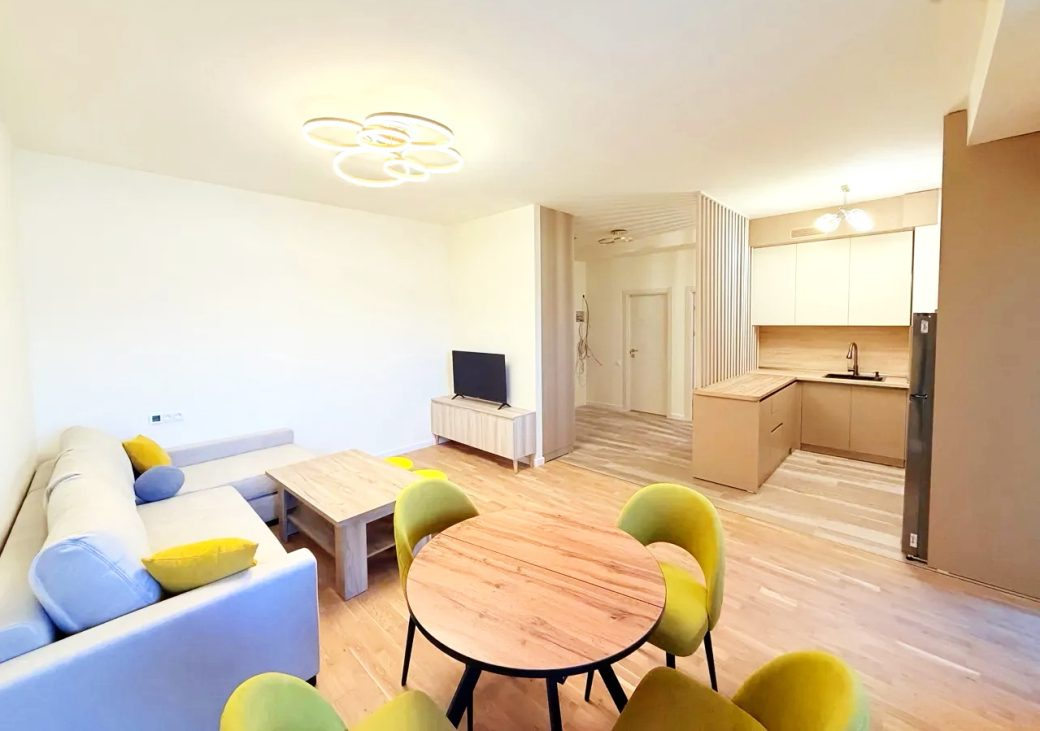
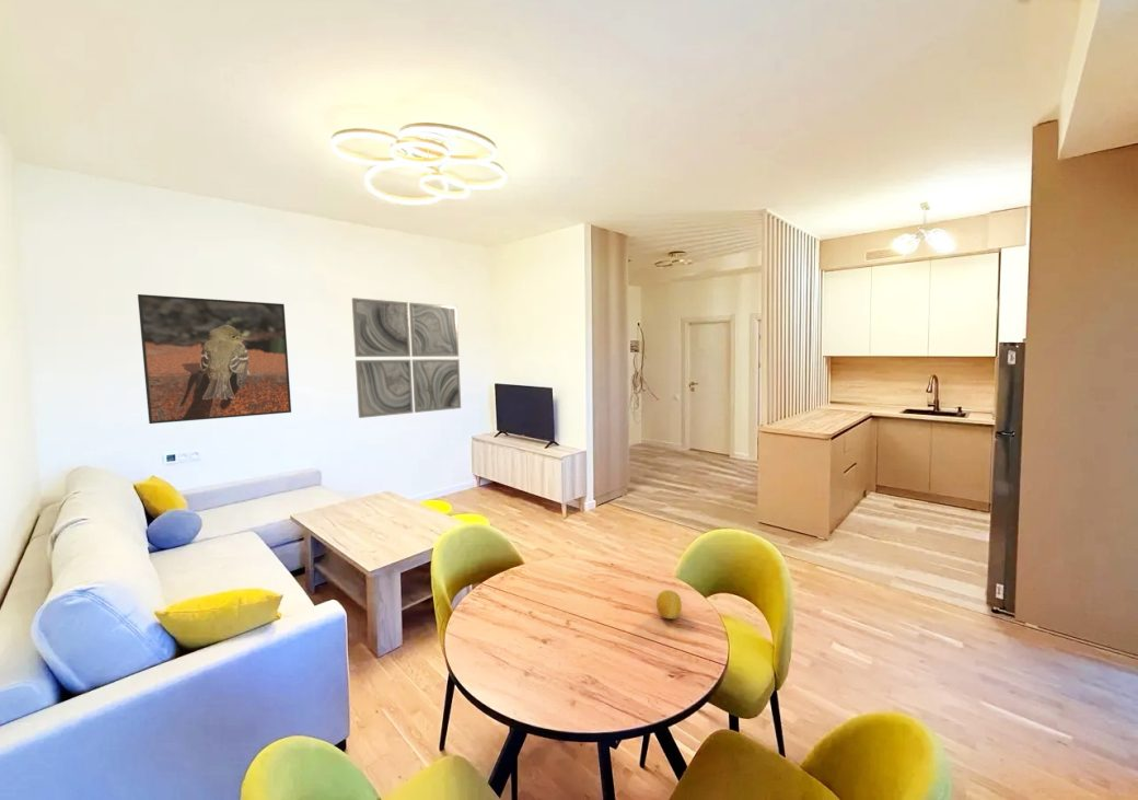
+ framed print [137,293,292,425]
+ fruit [655,589,683,619]
+ wall art [351,297,462,419]
